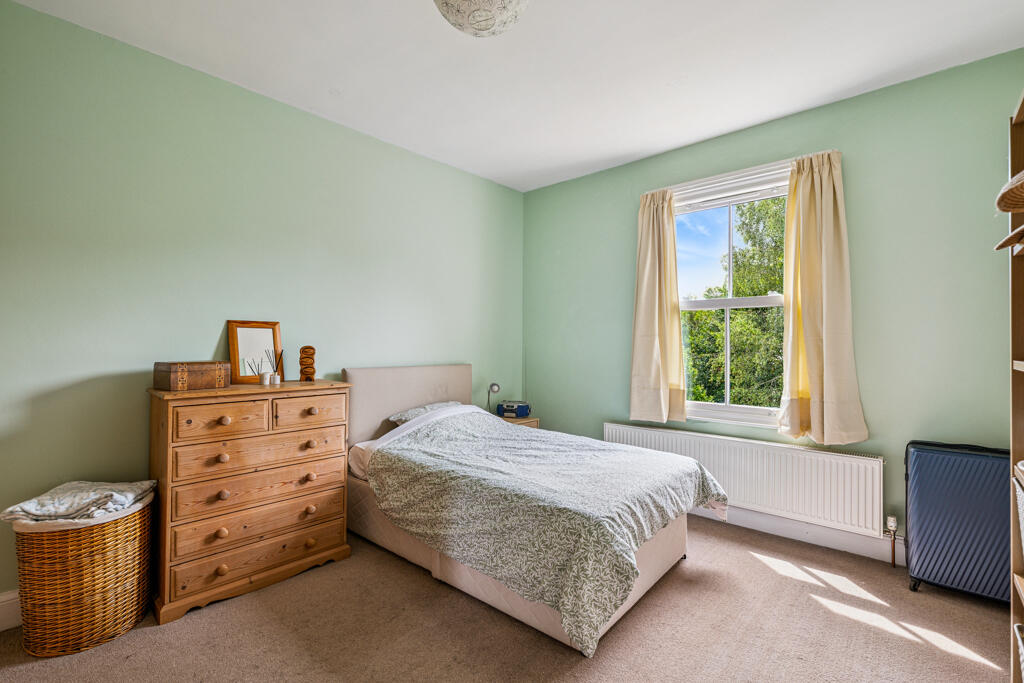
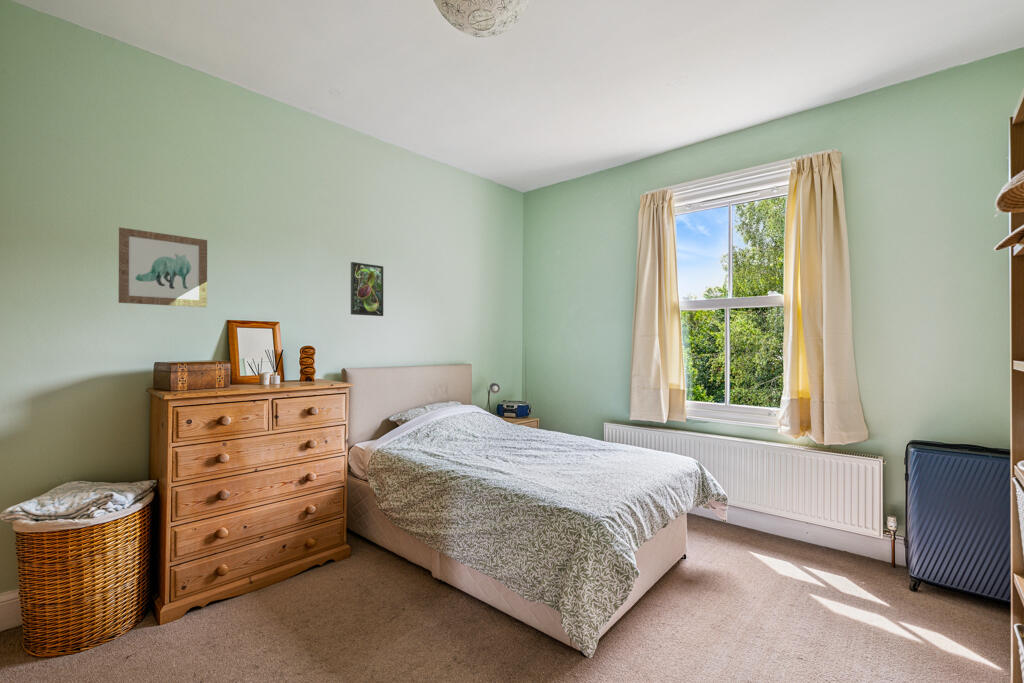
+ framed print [350,261,384,317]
+ wall art [118,226,208,308]
